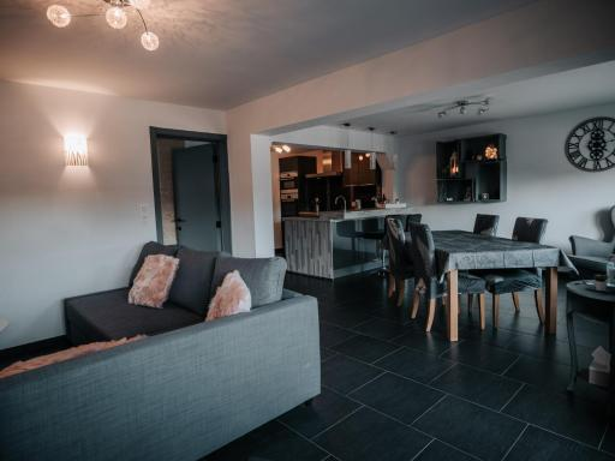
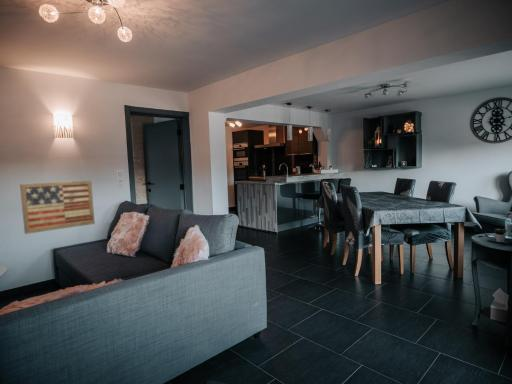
+ wall art [19,180,96,235]
